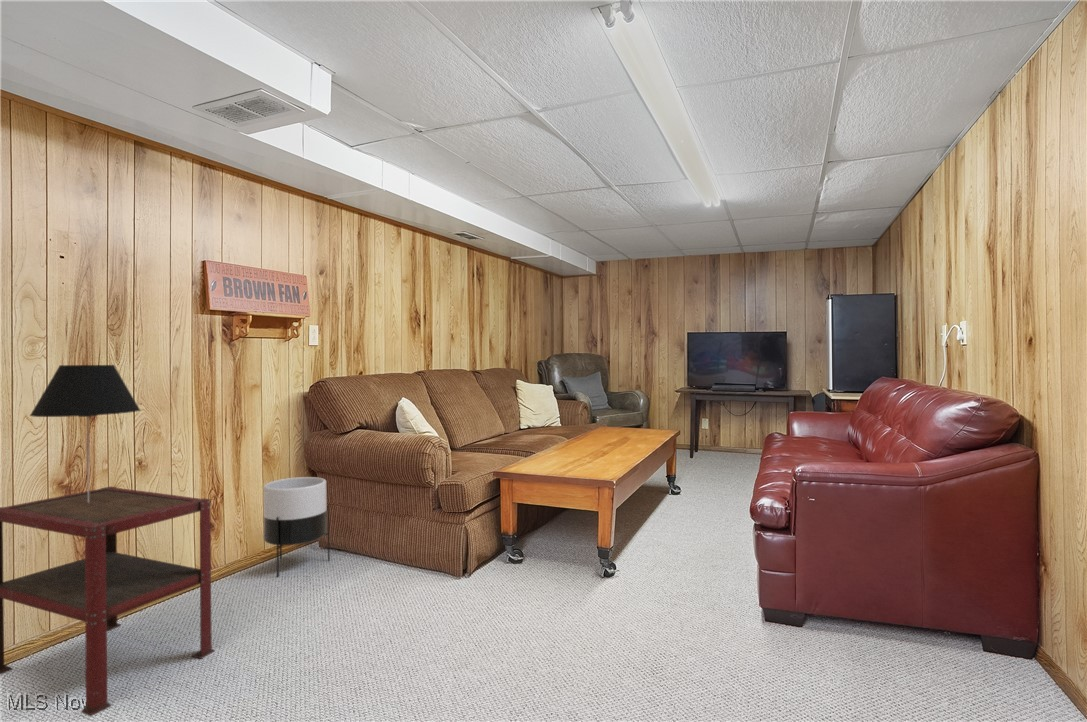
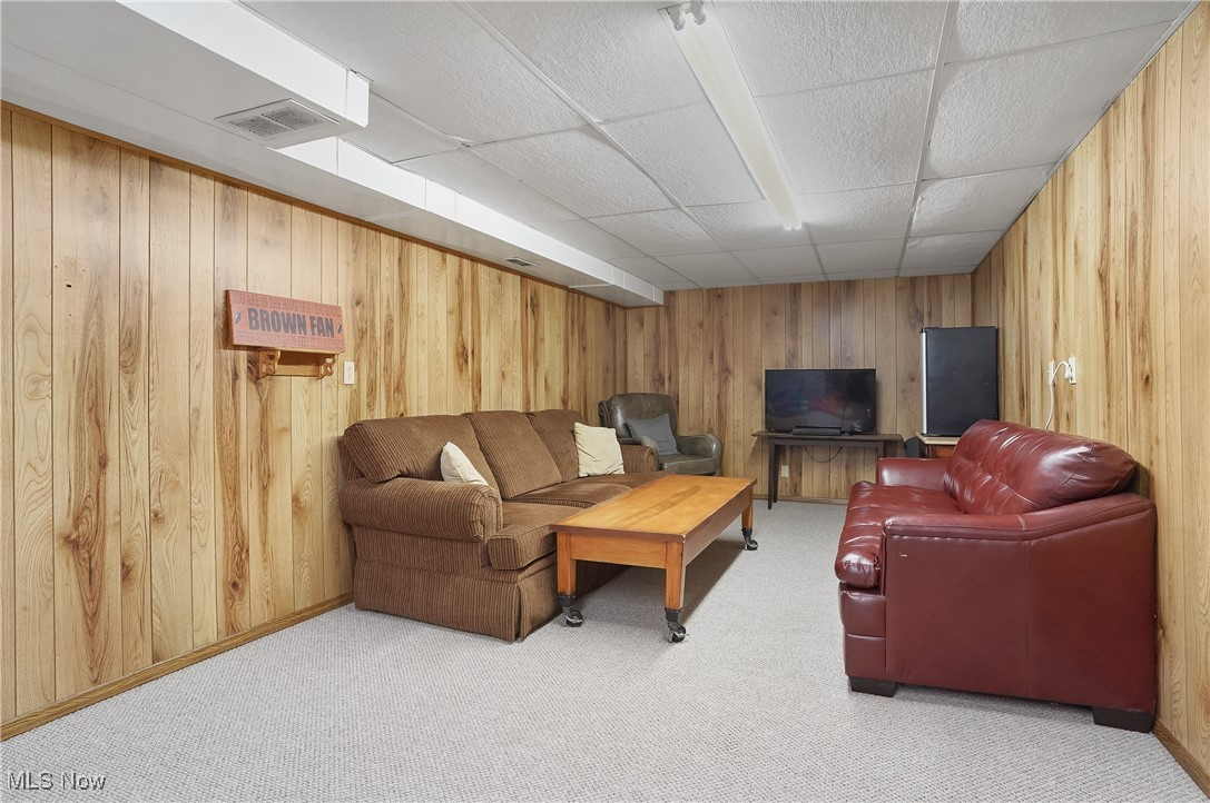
- side table [0,486,216,717]
- planter [263,476,331,578]
- table lamp [29,364,141,503]
